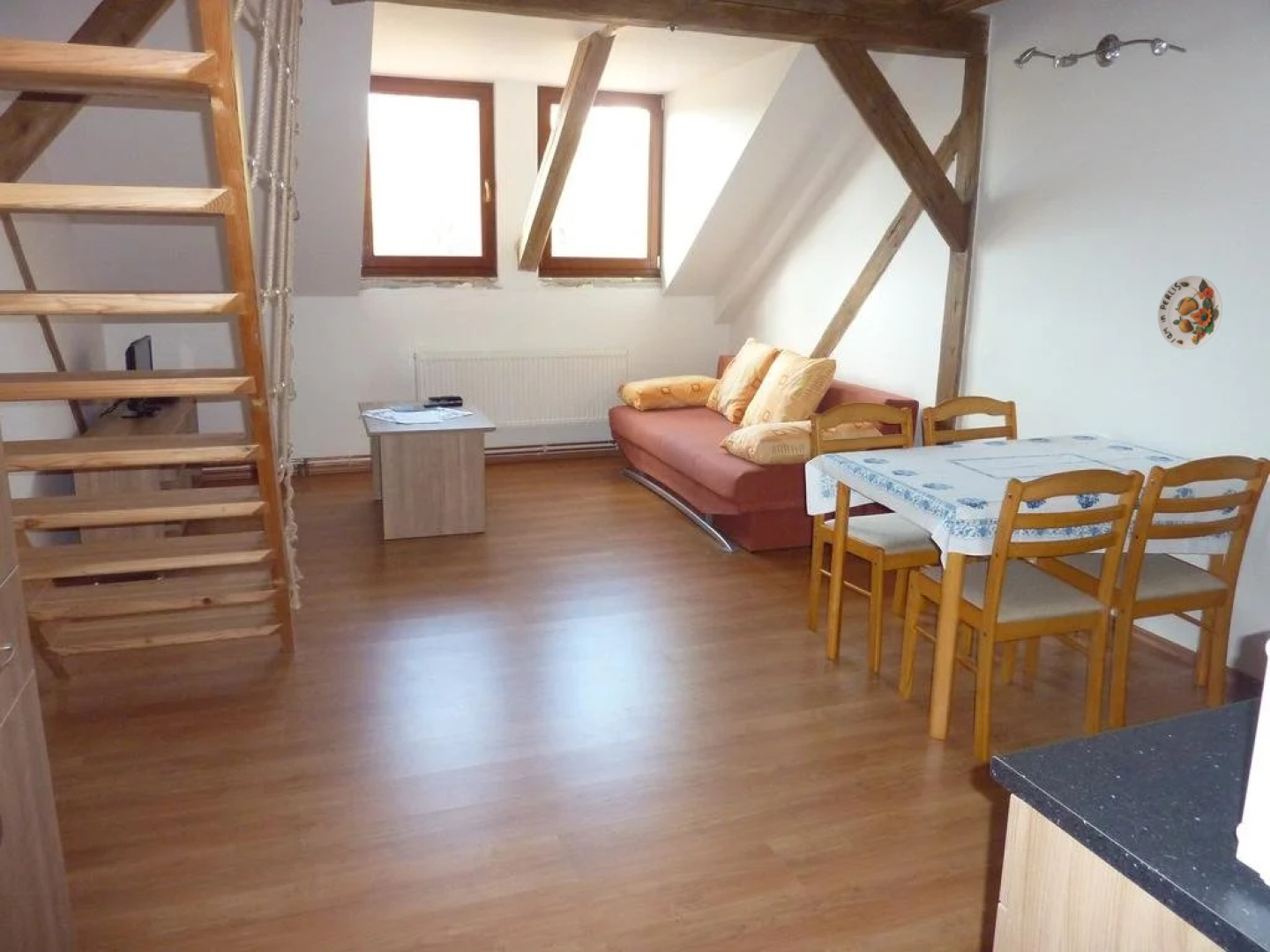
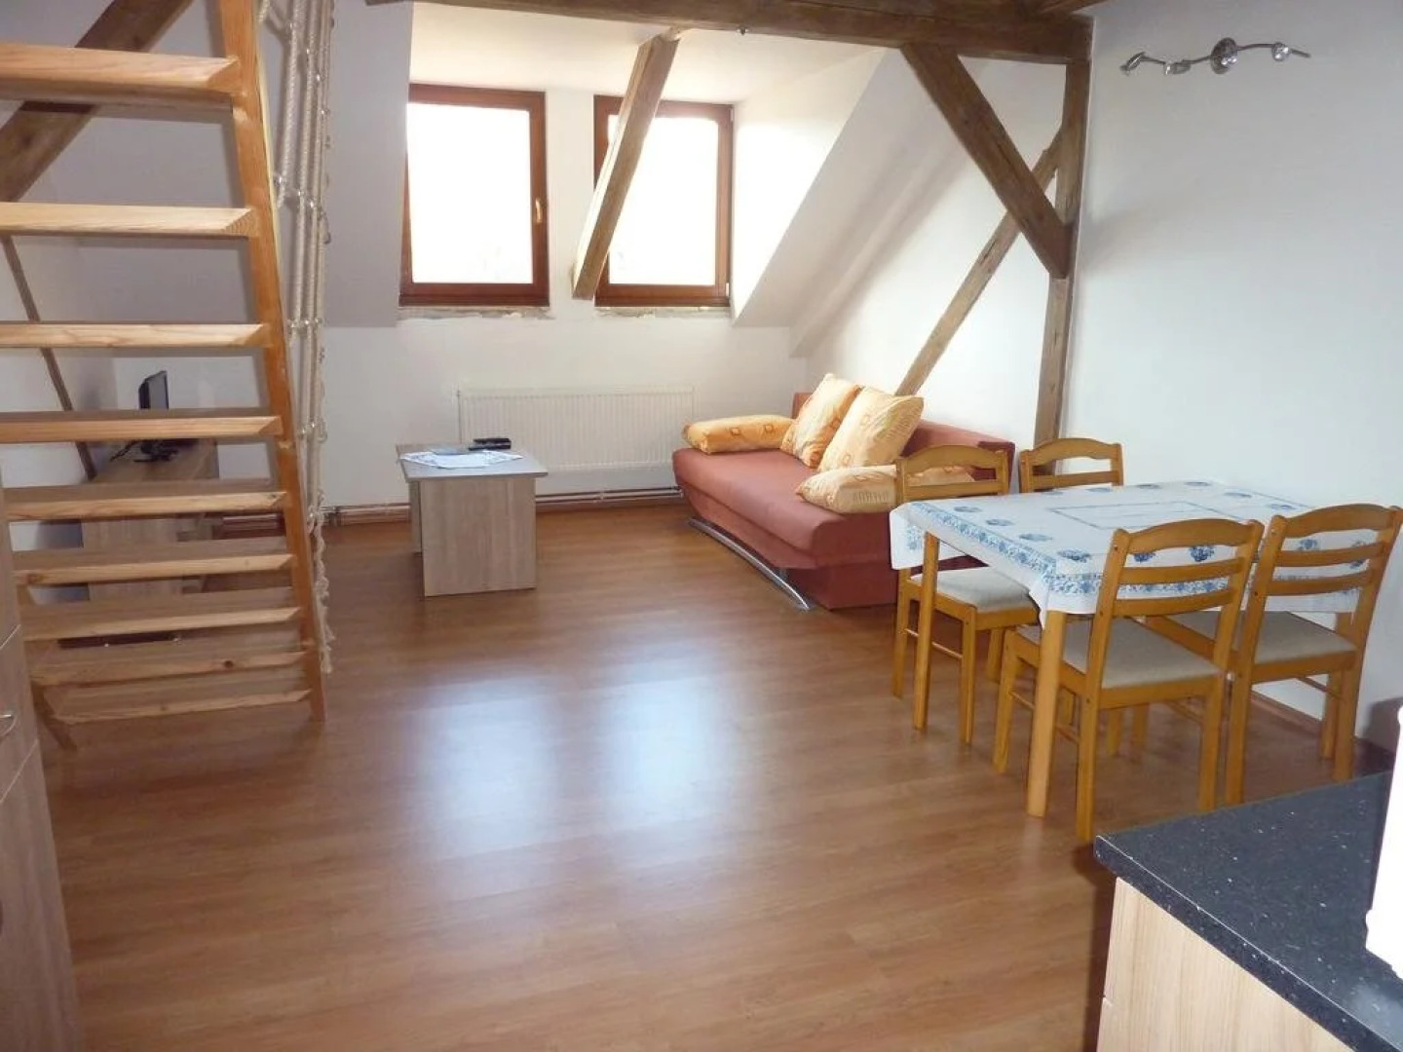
- decorative plate [1157,275,1223,350]
